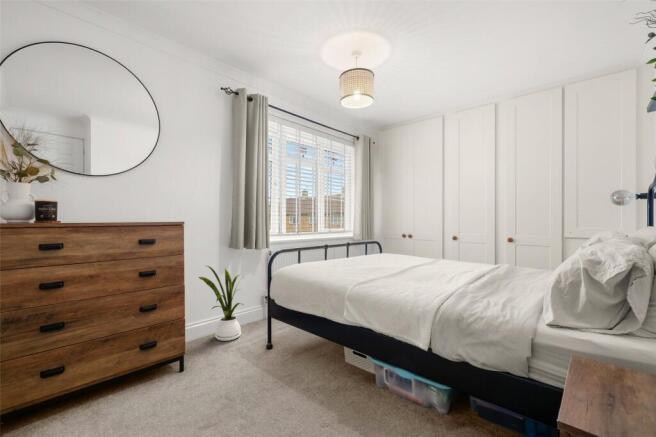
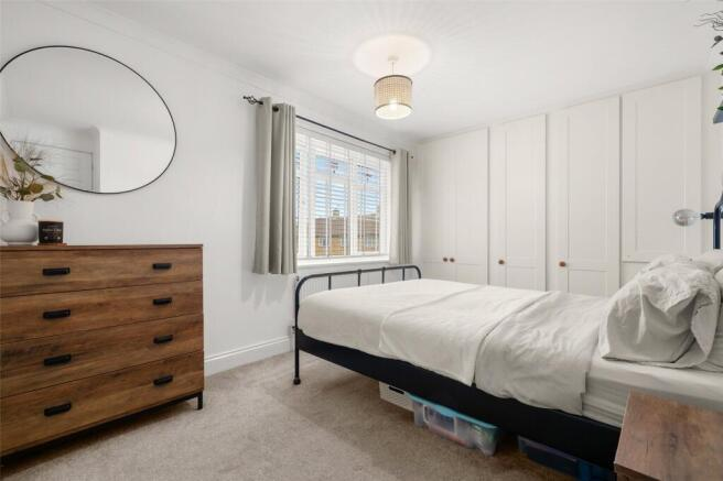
- house plant [198,265,245,342]
